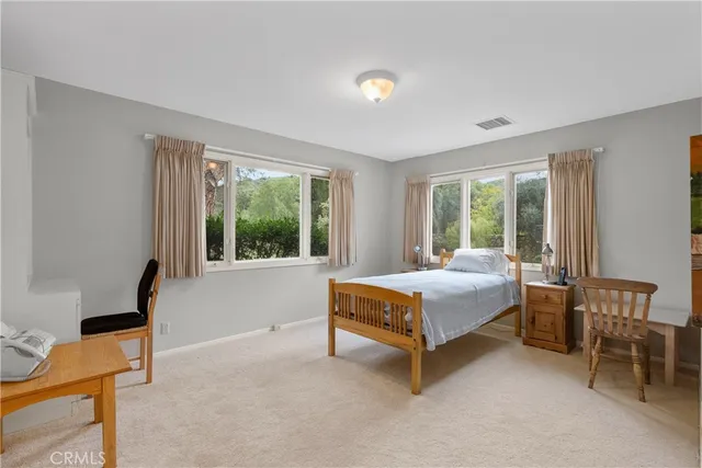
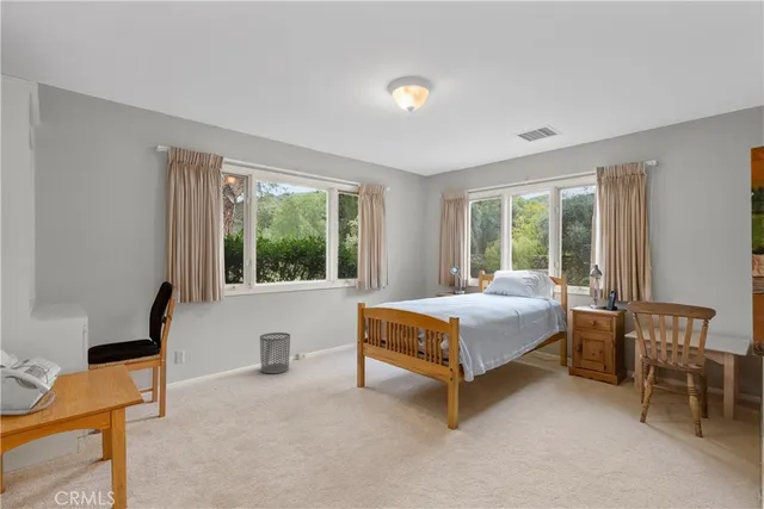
+ waste bin [259,331,291,374]
